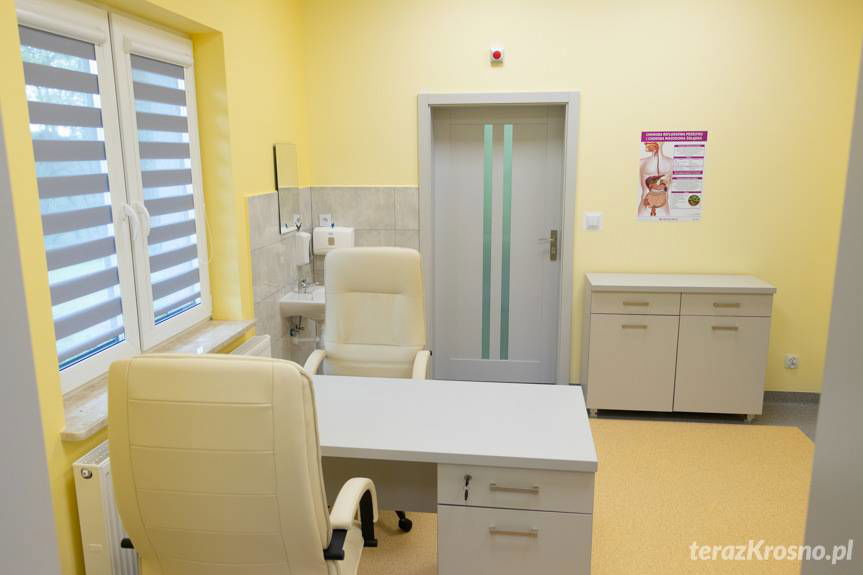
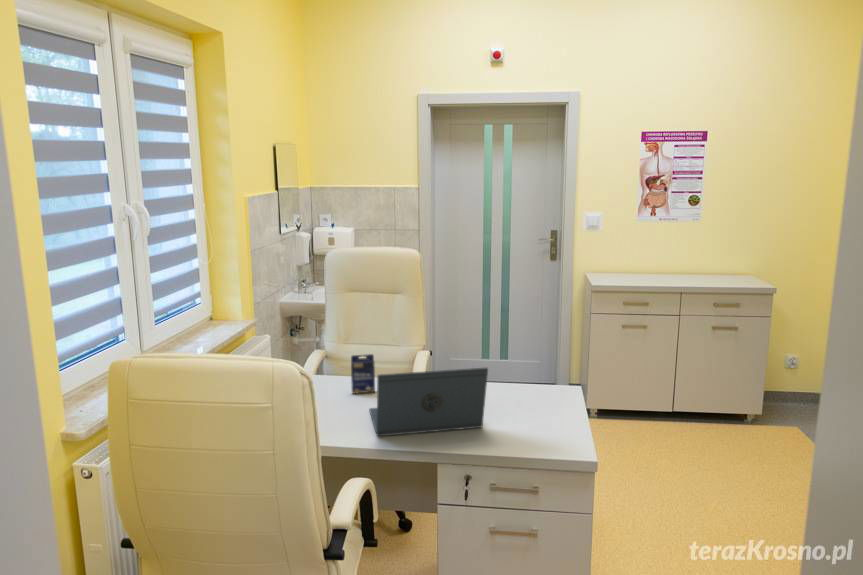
+ laptop [368,366,489,437]
+ small box [350,353,376,395]
